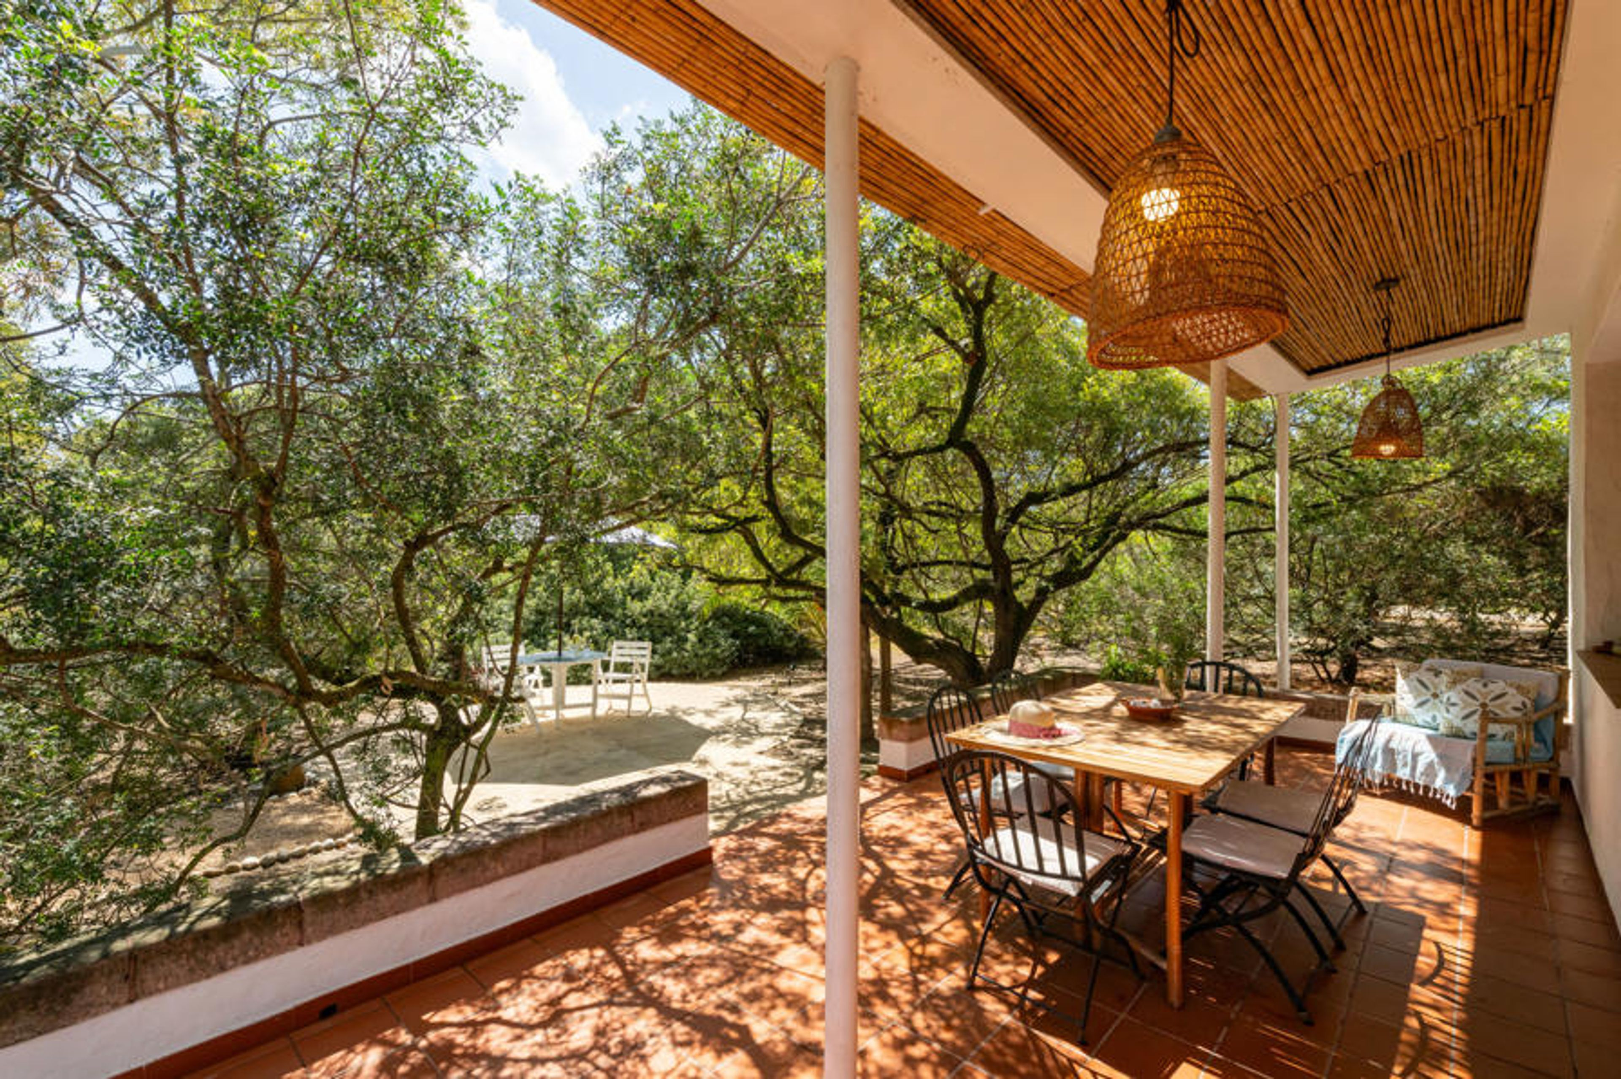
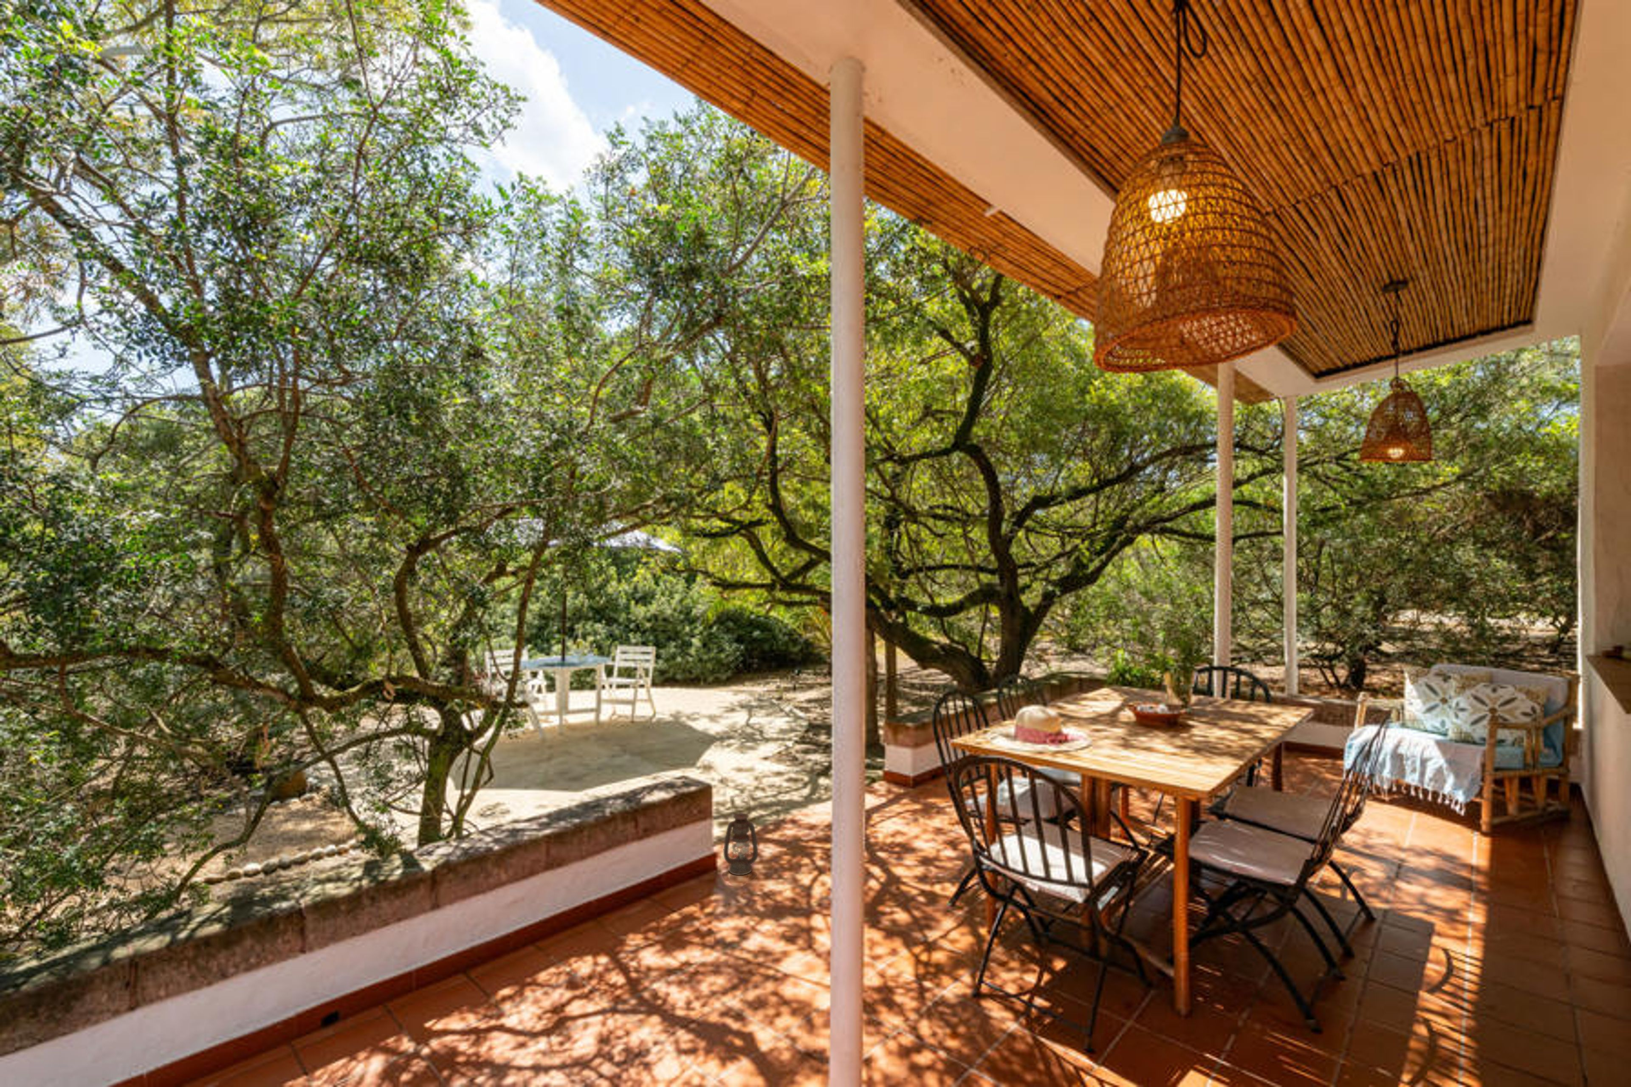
+ lantern [723,795,758,876]
